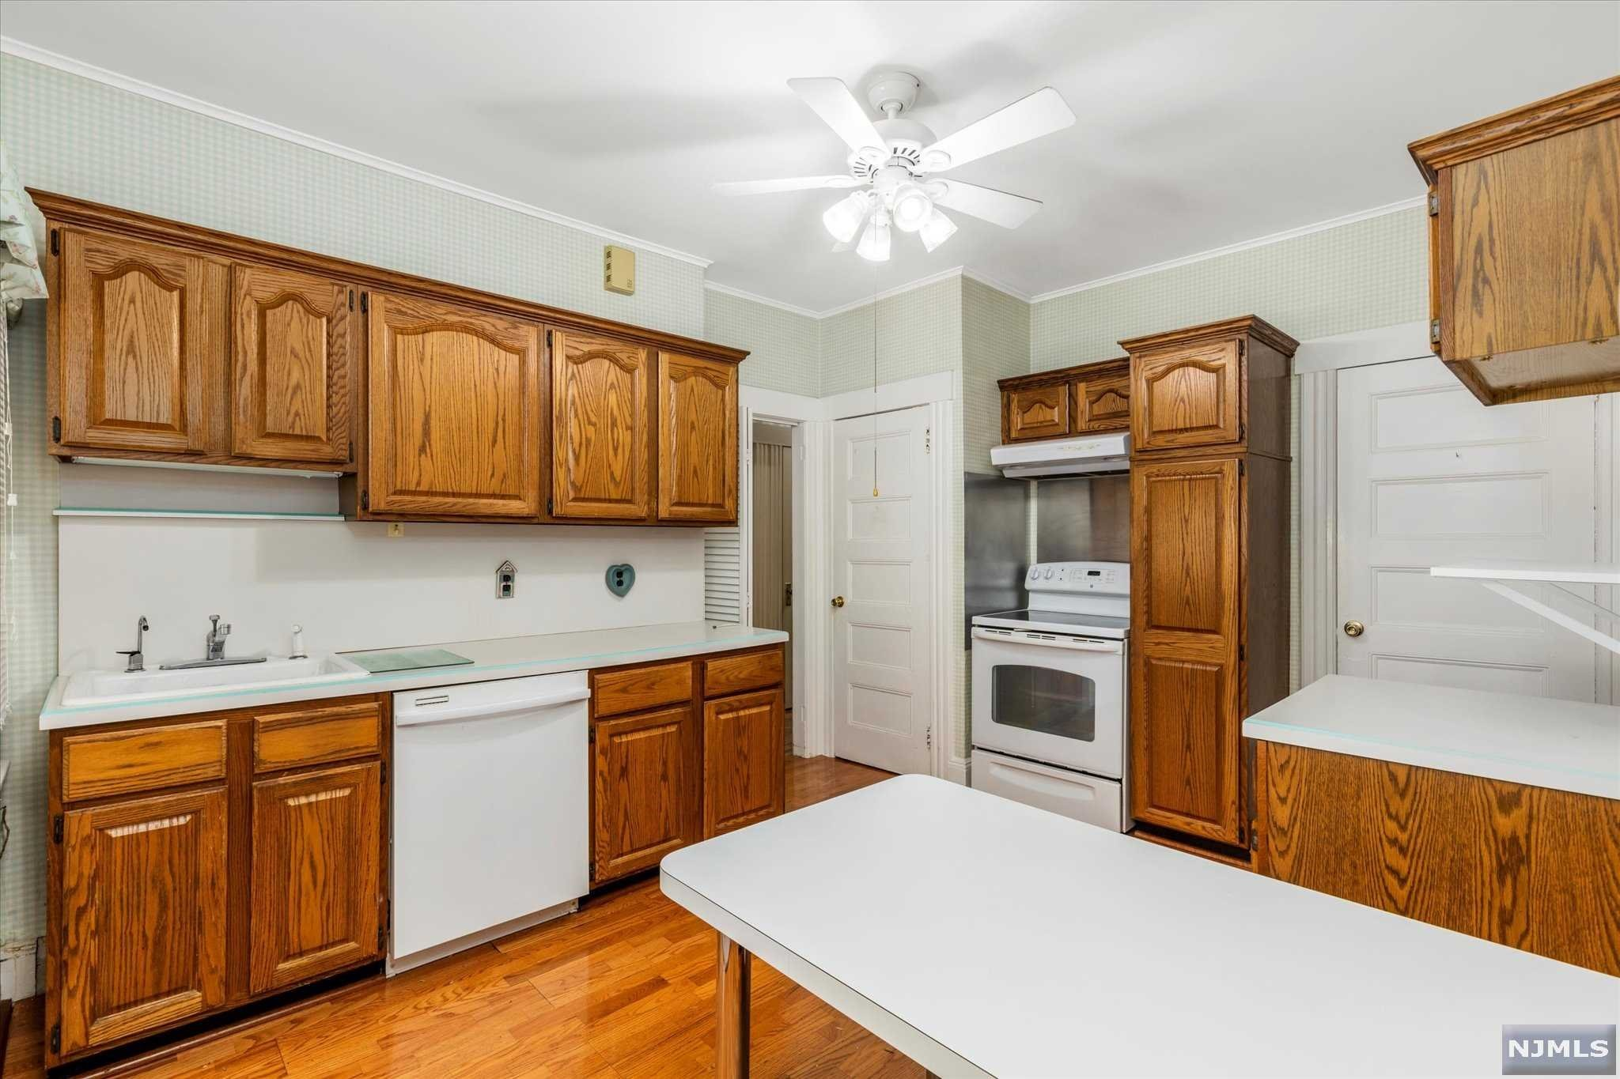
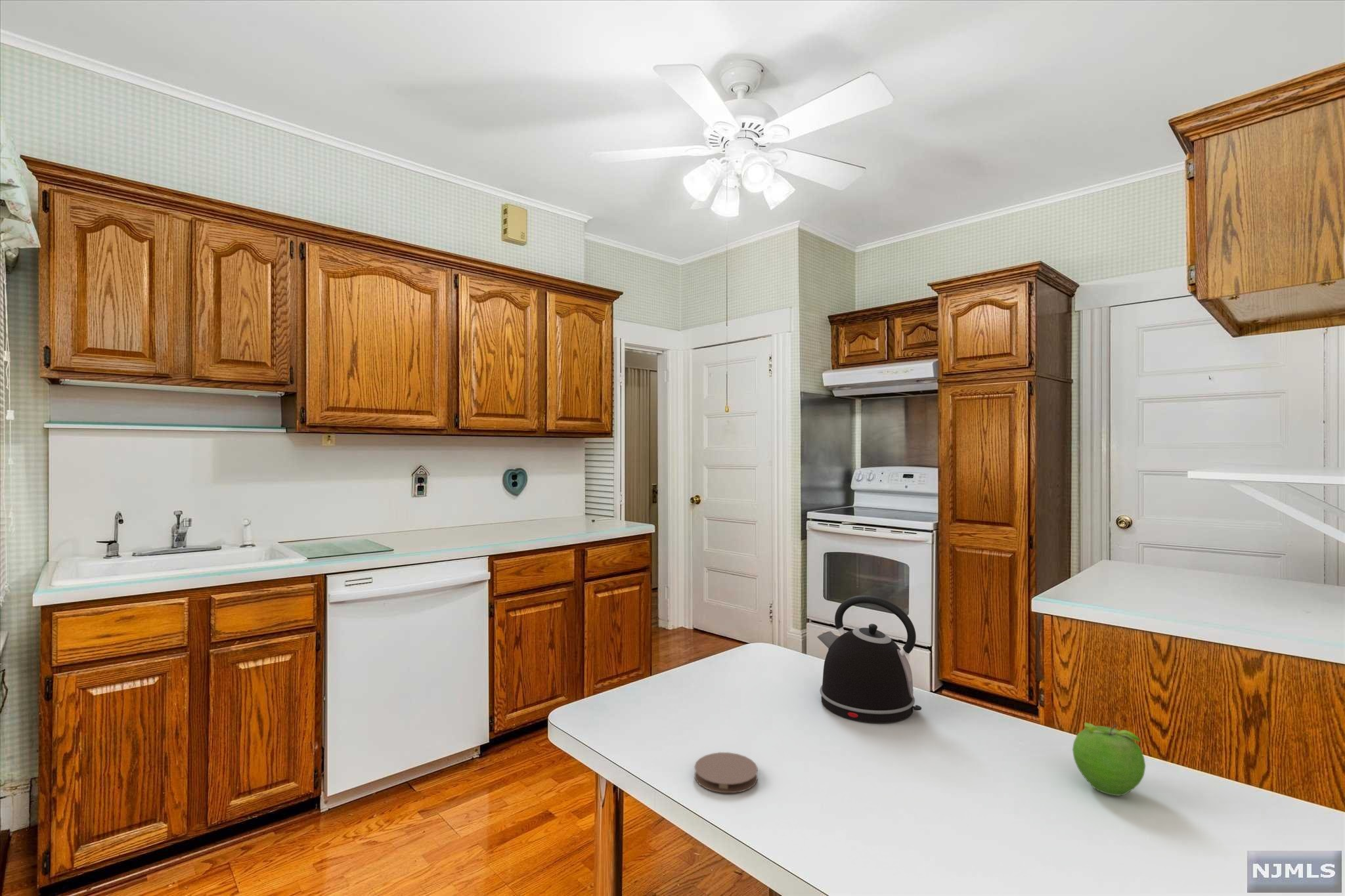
+ fruit [1072,722,1146,796]
+ kettle [816,595,922,723]
+ coaster [694,752,759,794]
